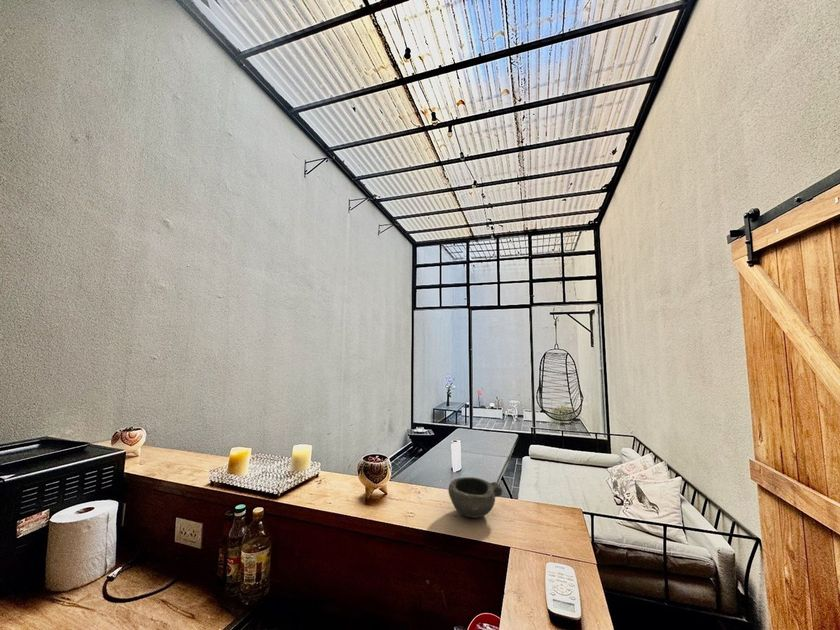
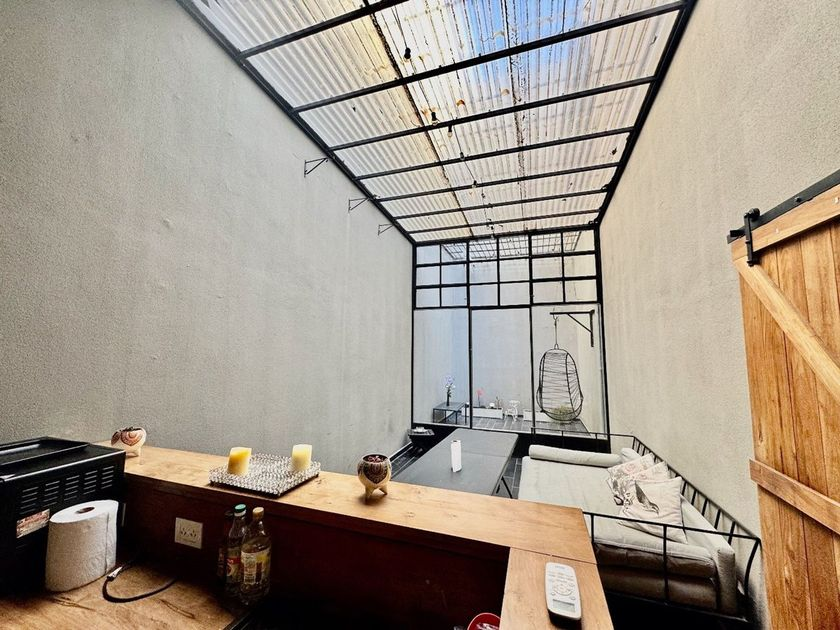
- bowl [447,476,504,519]
